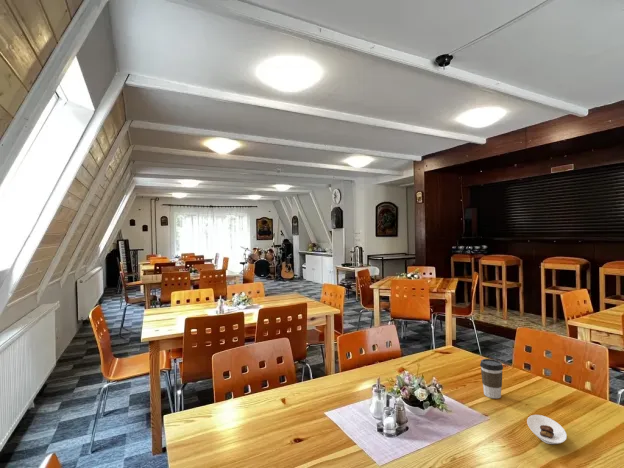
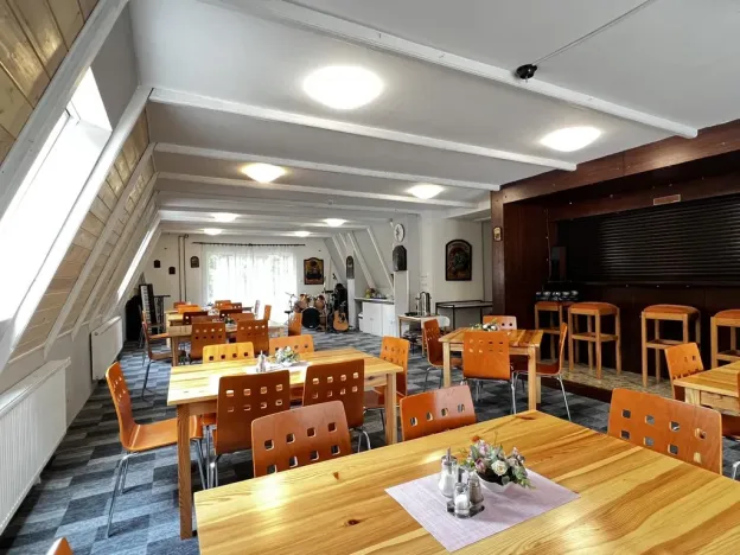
- coffee cup [479,358,504,399]
- saucer [526,414,568,445]
